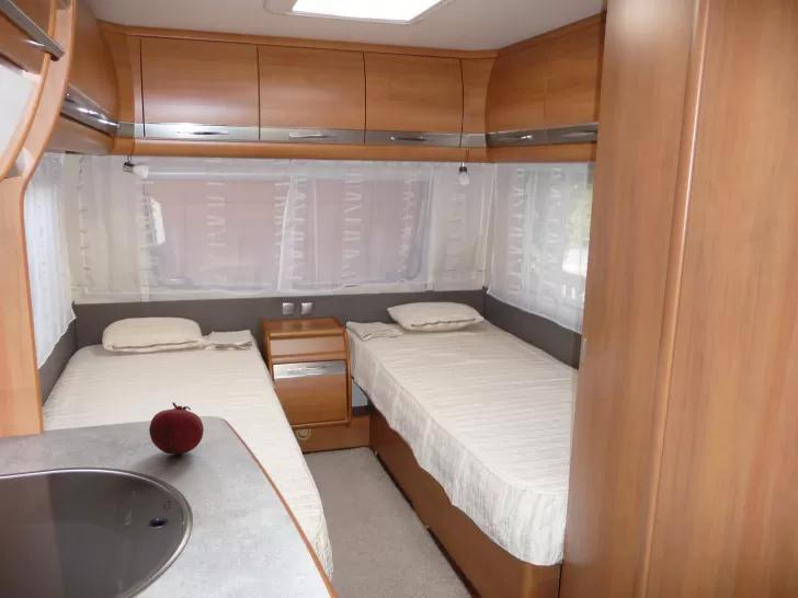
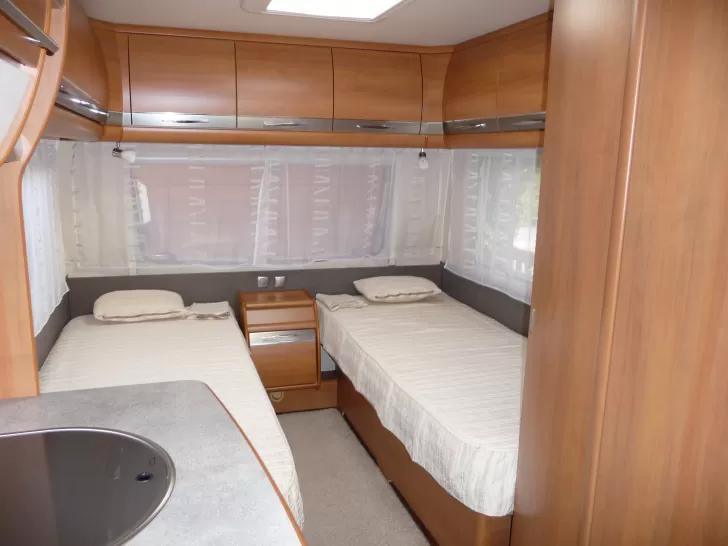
- fruit [148,402,205,455]
